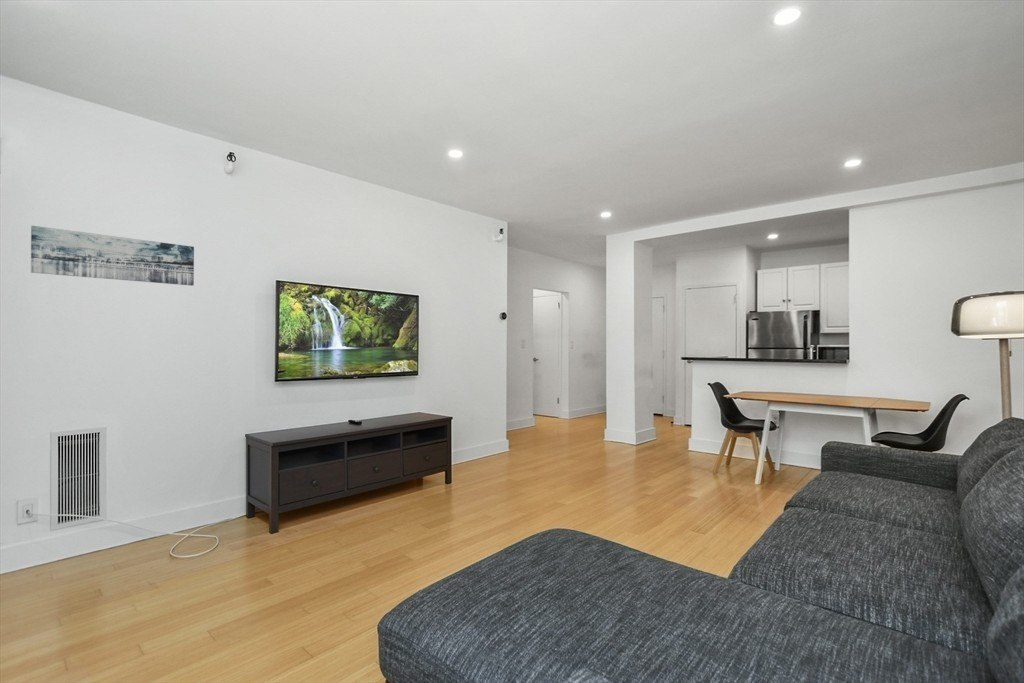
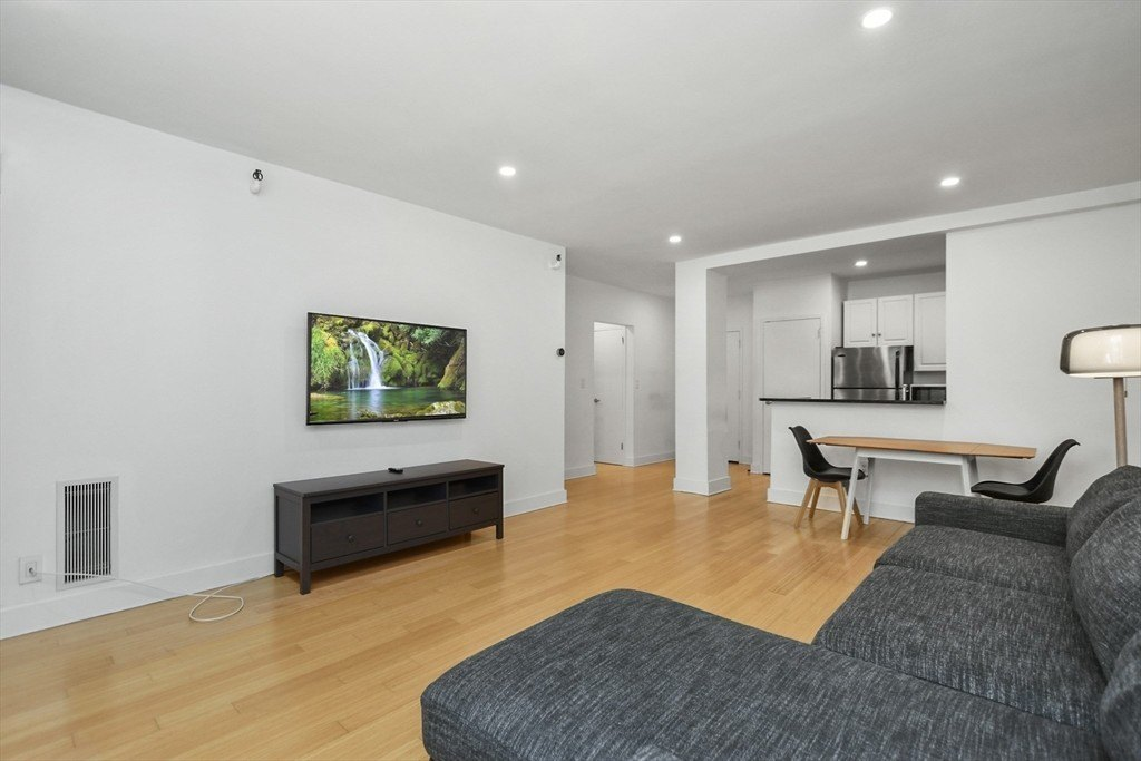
- wall art [30,224,195,287]
